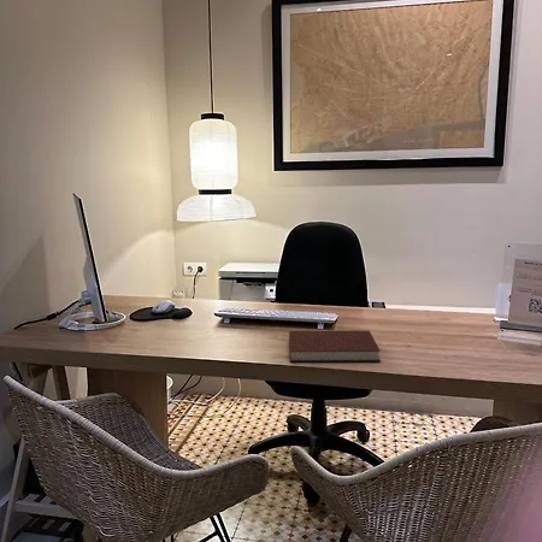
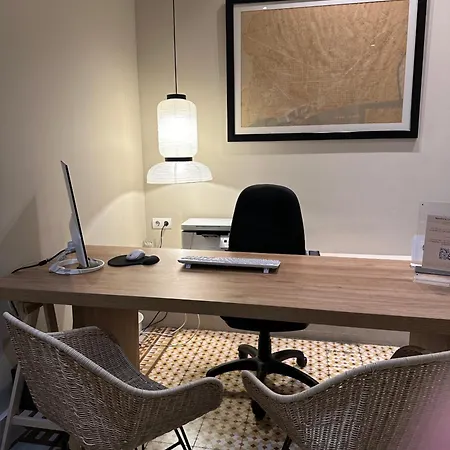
- notebook [288,329,382,363]
